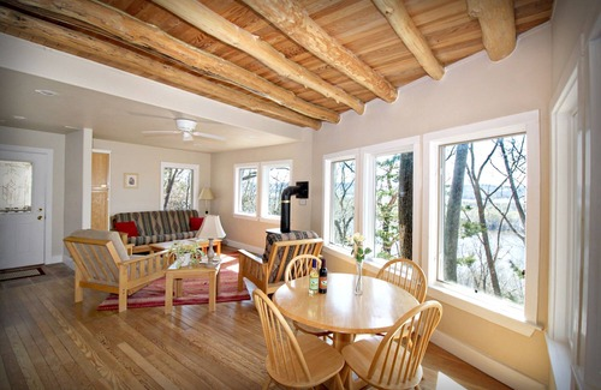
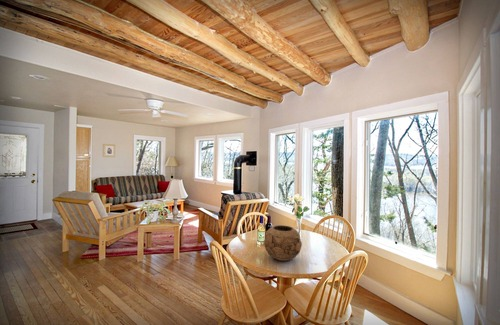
+ decorative bowl [263,224,303,262]
